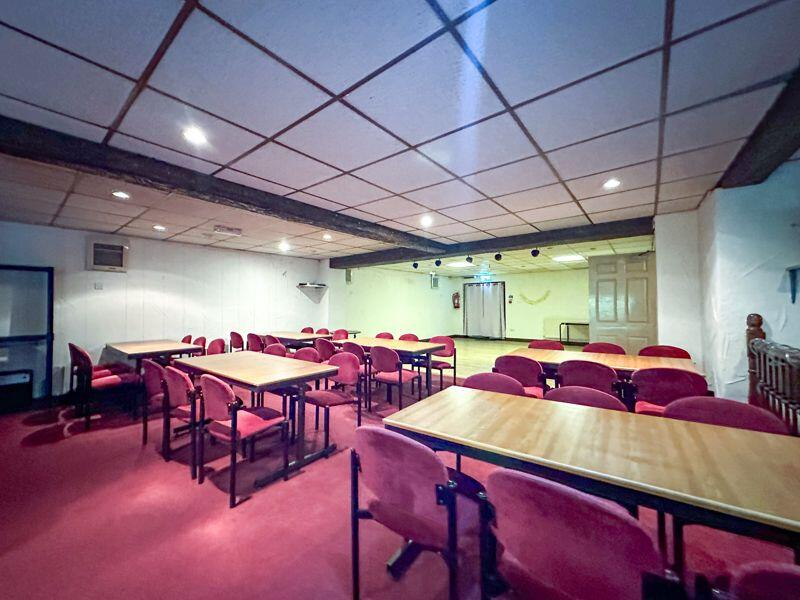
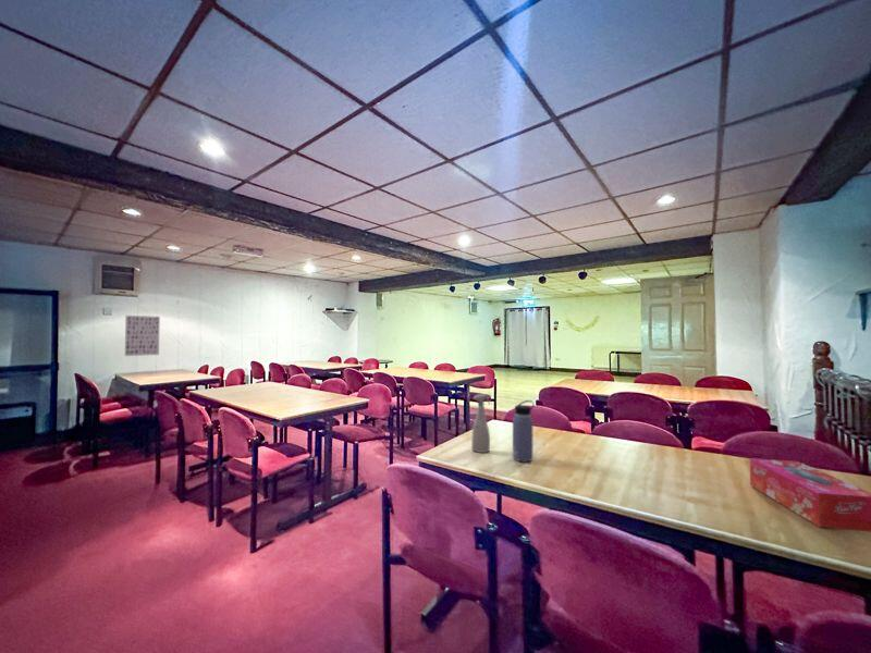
+ tissue box [749,457,871,533]
+ water bottle [512,399,535,463]
+ spray bottle [470,393,492,454]
+ wall art [124,315,161,357]
